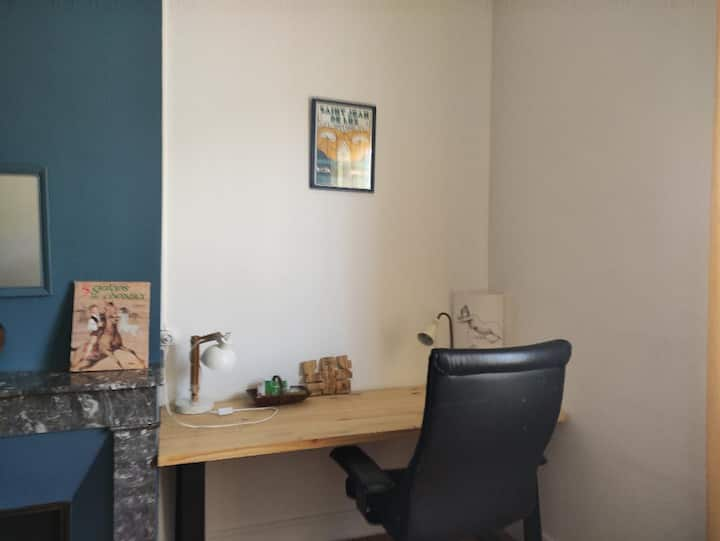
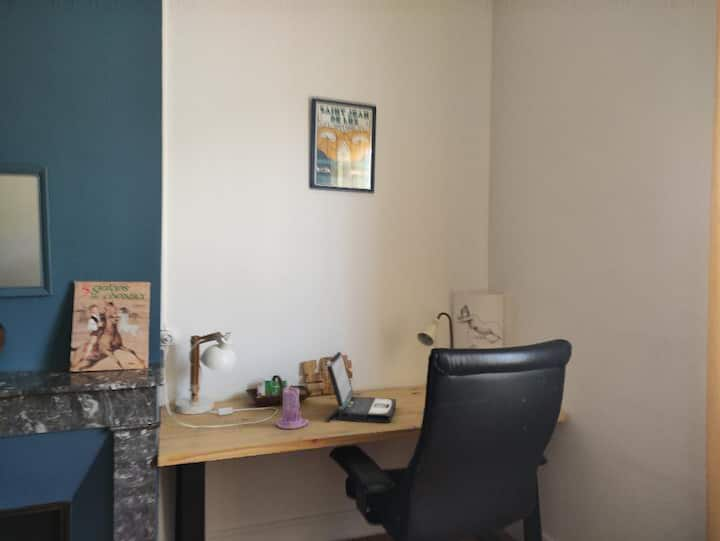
+ candle [275,384,309,430]
+ laptop [325,351,397,423]
